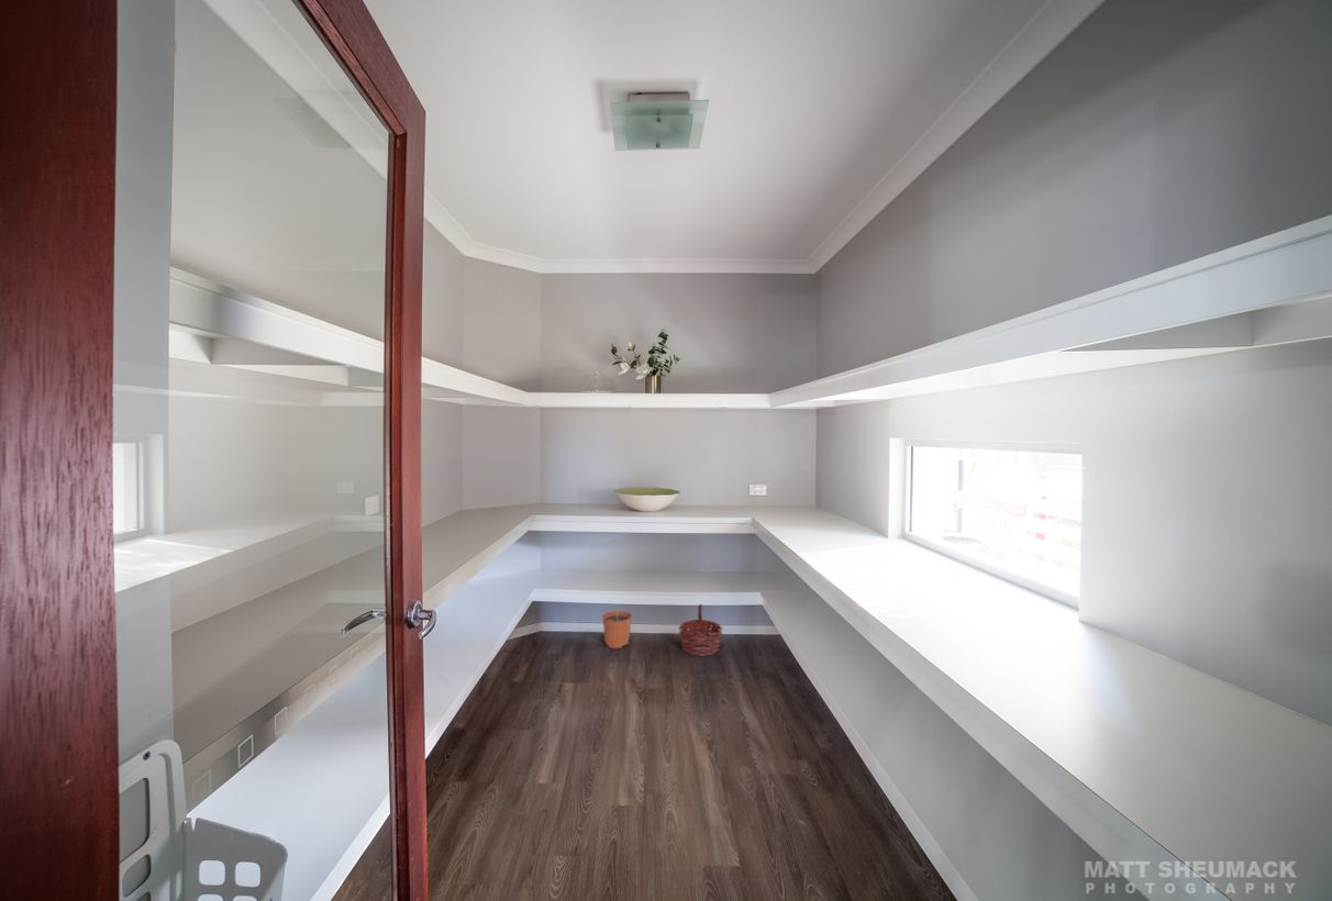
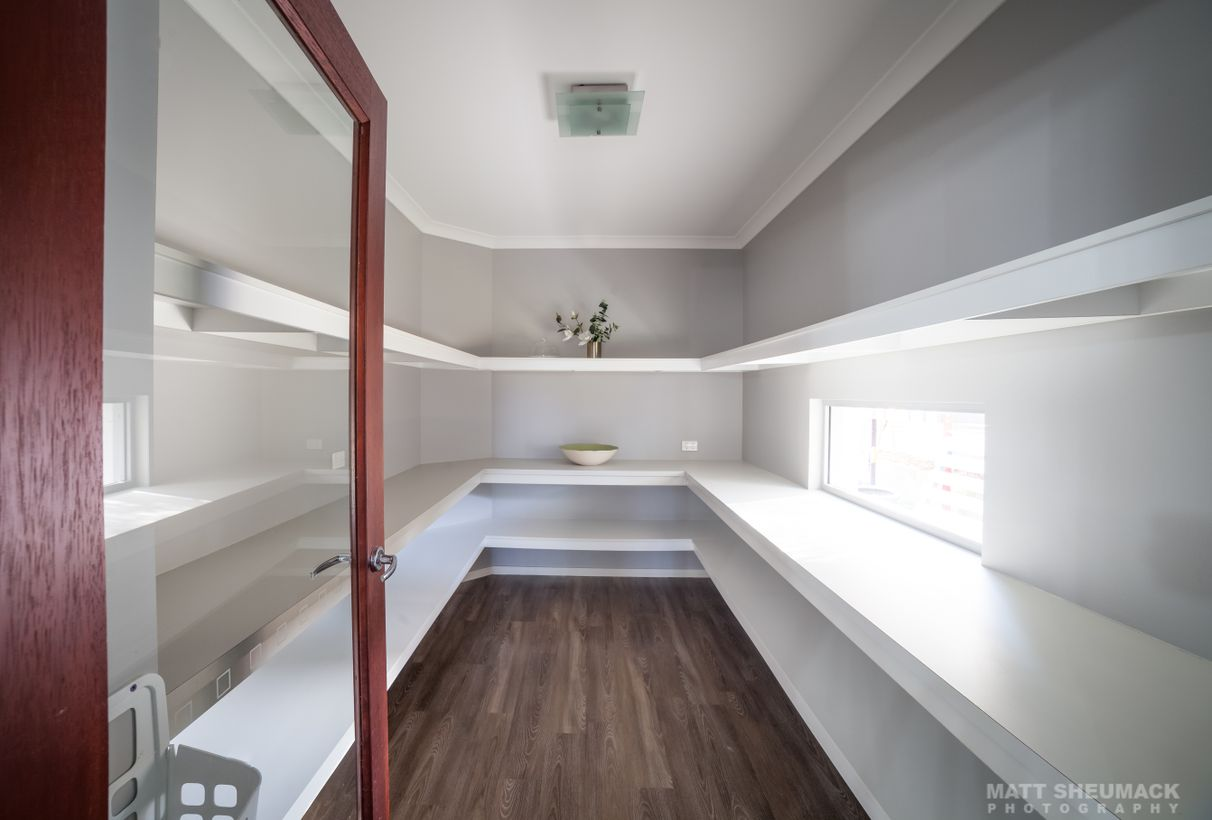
- plant pot [601,610,633,649]
- basket [677,603,723,657]
